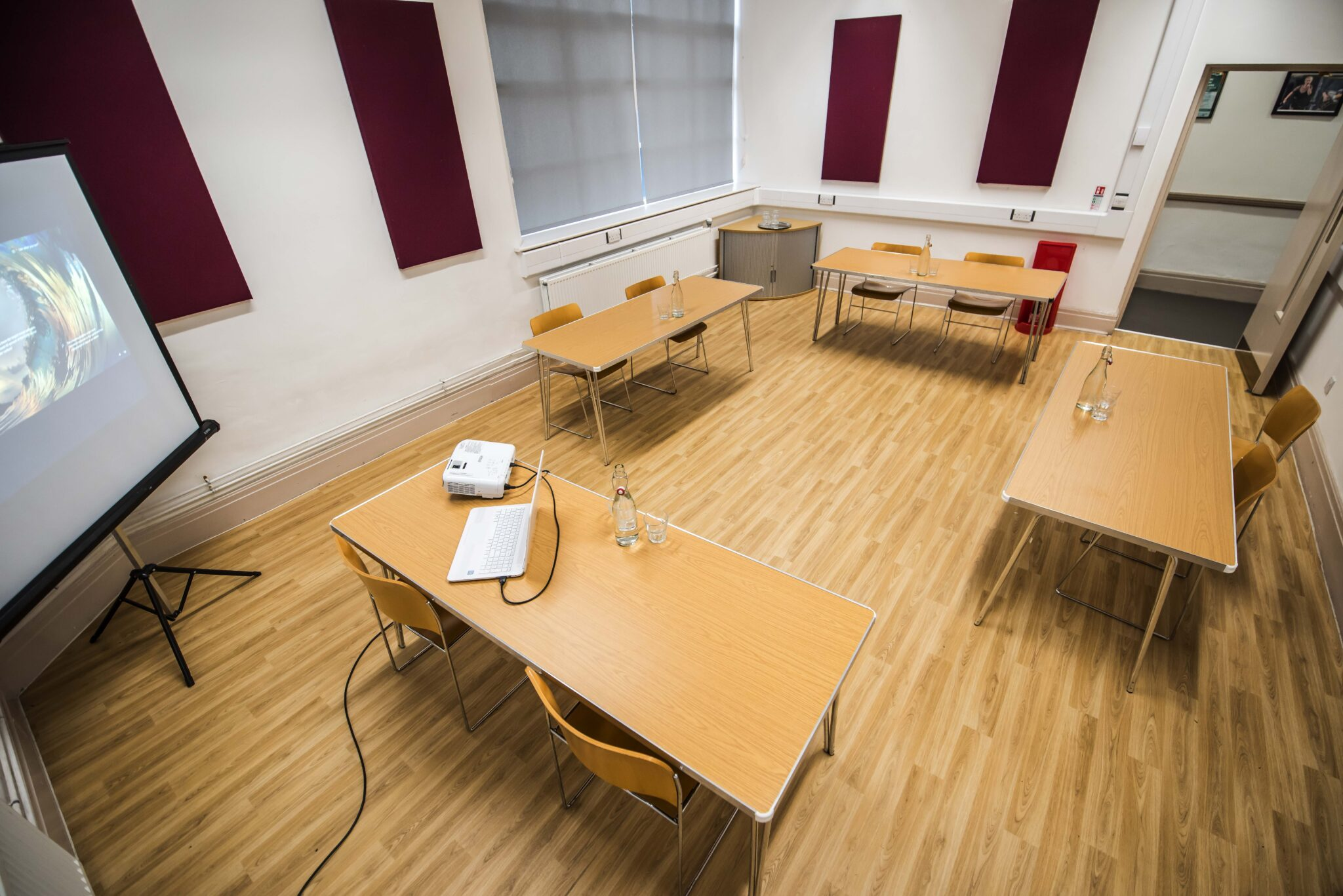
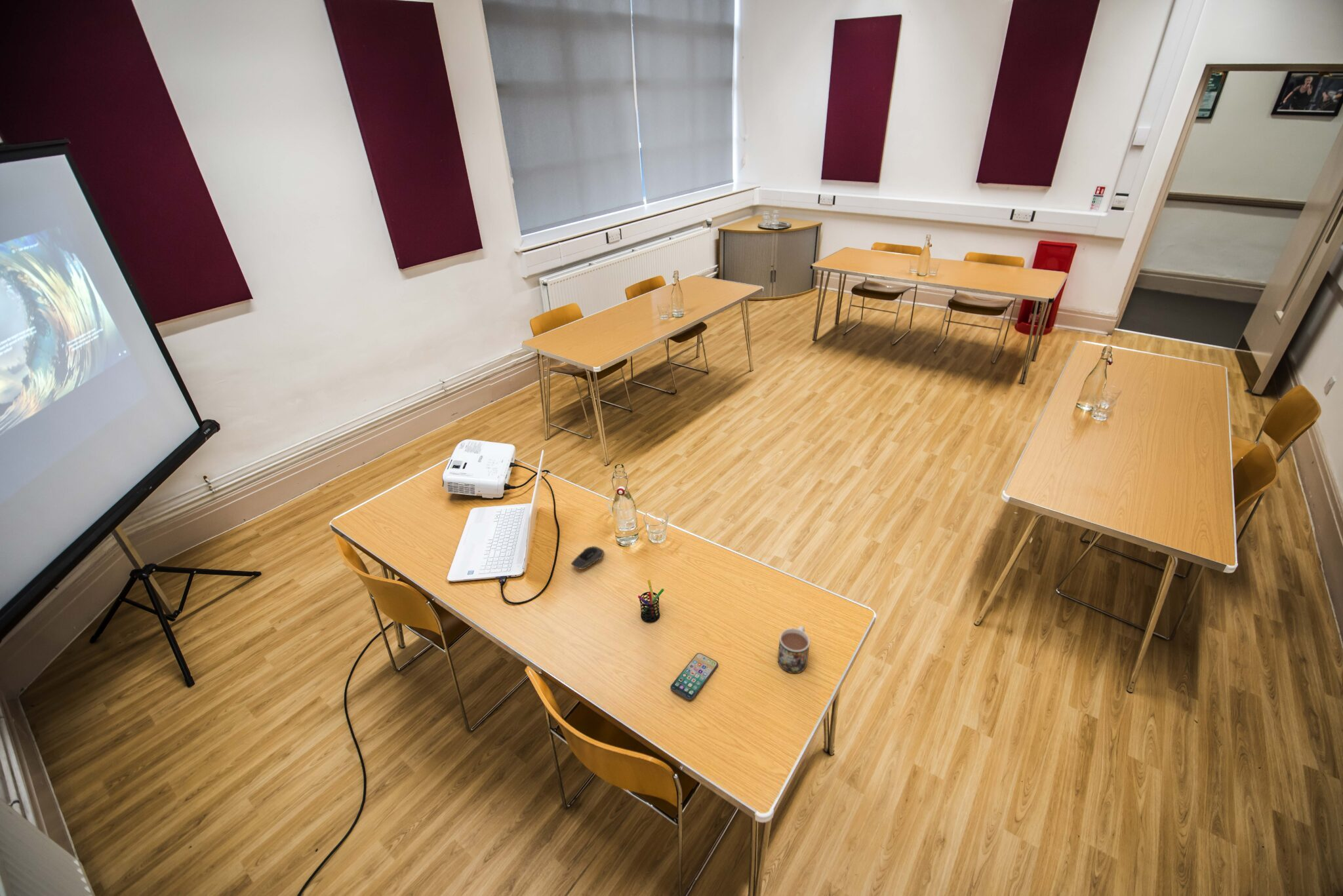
+ mug [777,625,811,674]
+ smartphone [670,652,719,701]
+ computer mouse [571,545,605,570]
+ pen holder [637,579,665,623]
